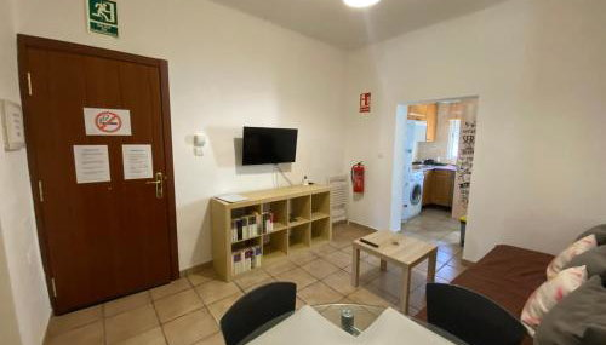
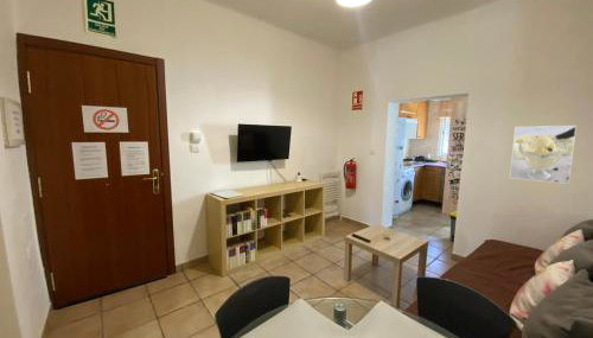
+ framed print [509,125,578,185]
